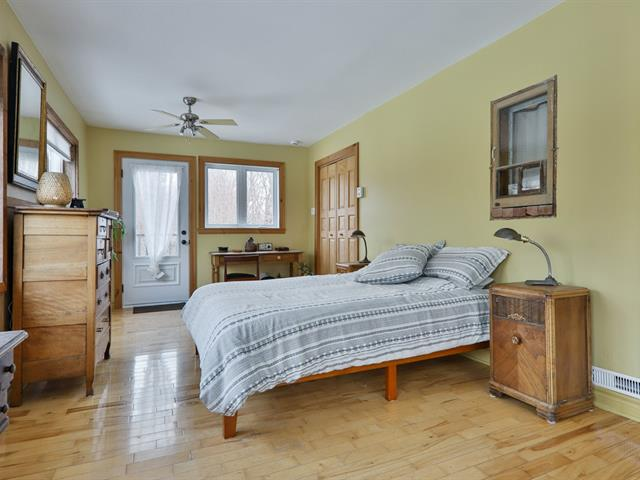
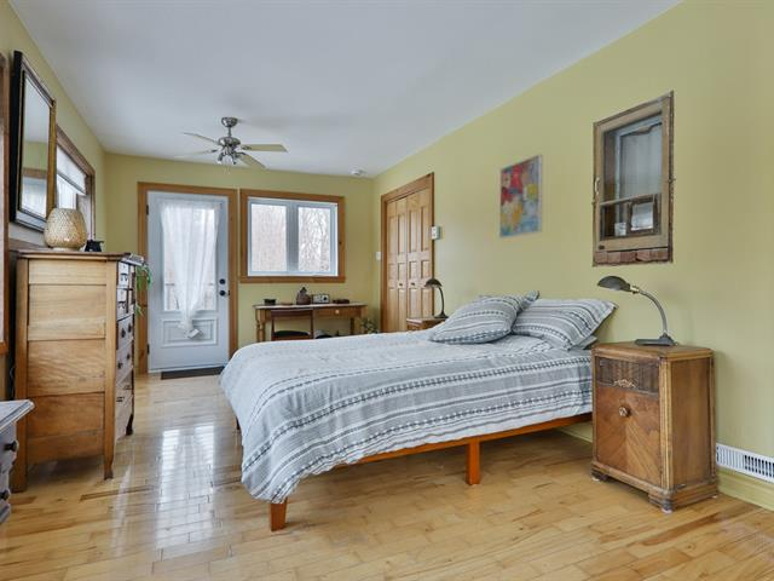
+ wall art [498,153,544,240]
